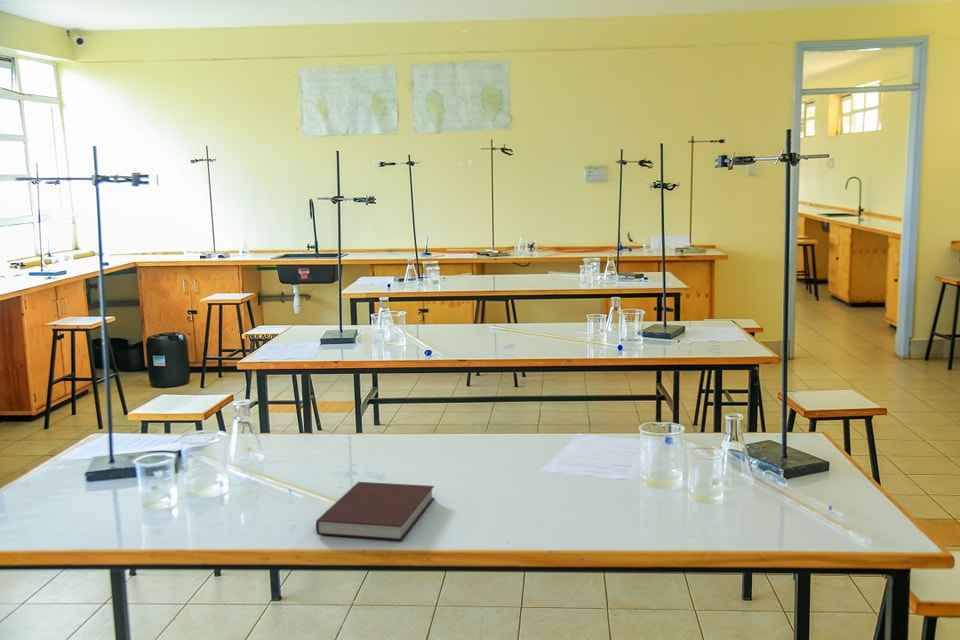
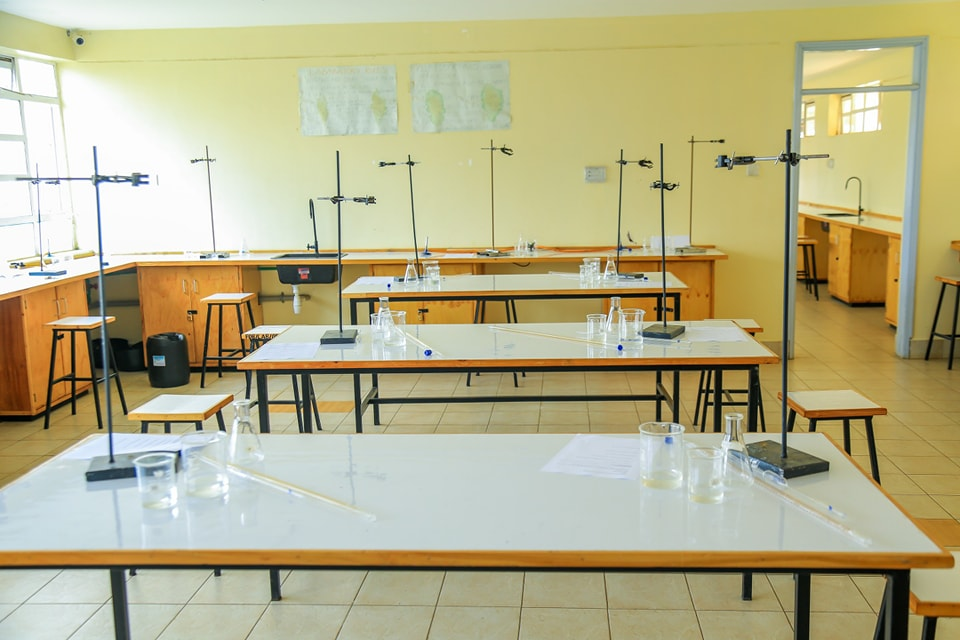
- notebook [315,481,435,541]
